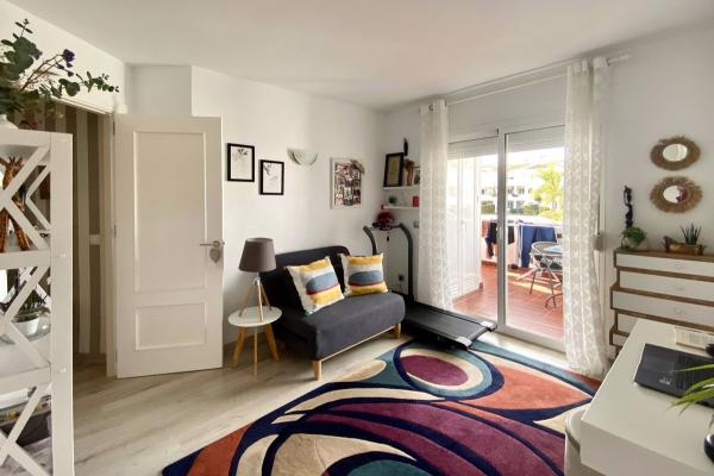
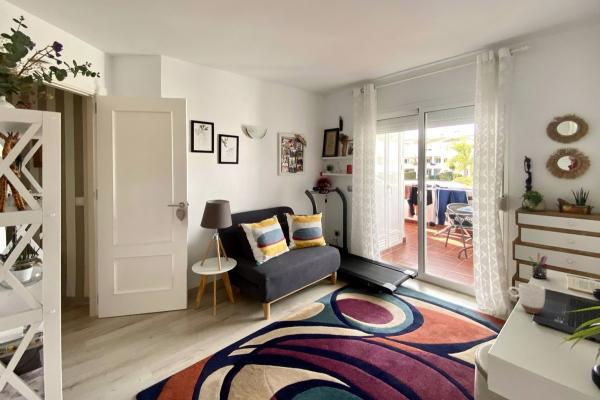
+ mug [507,282,546,315]
+ pen holder [528,252,548,280]
